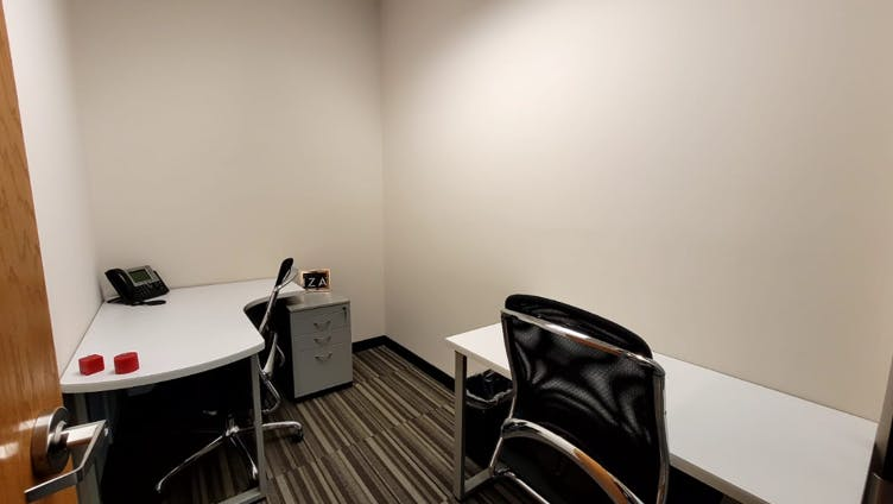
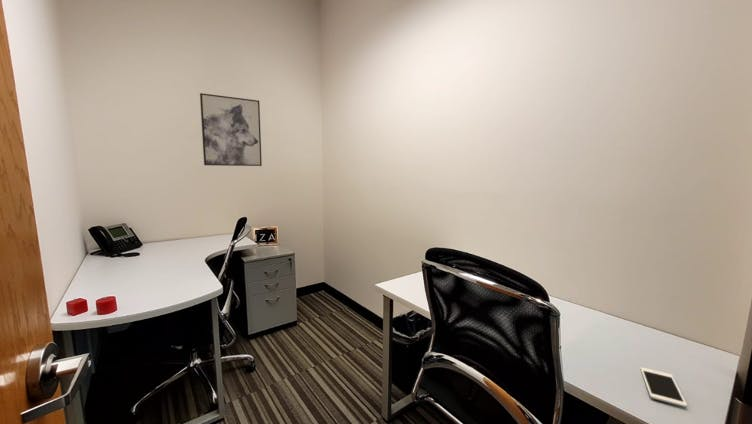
+ cell phone [639,366,688,408]
+ wall art [199,92,263,167]
